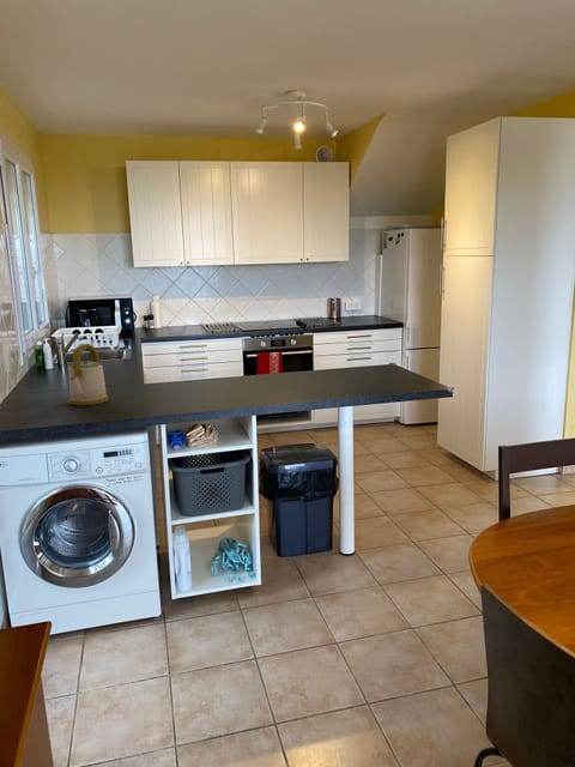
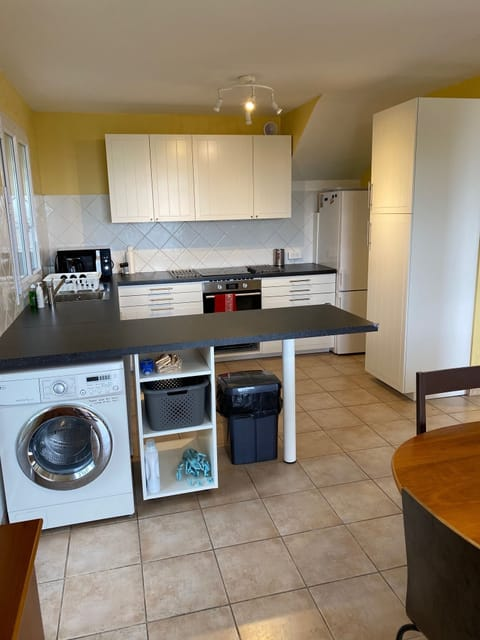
- kettle [67,343,110,406]
